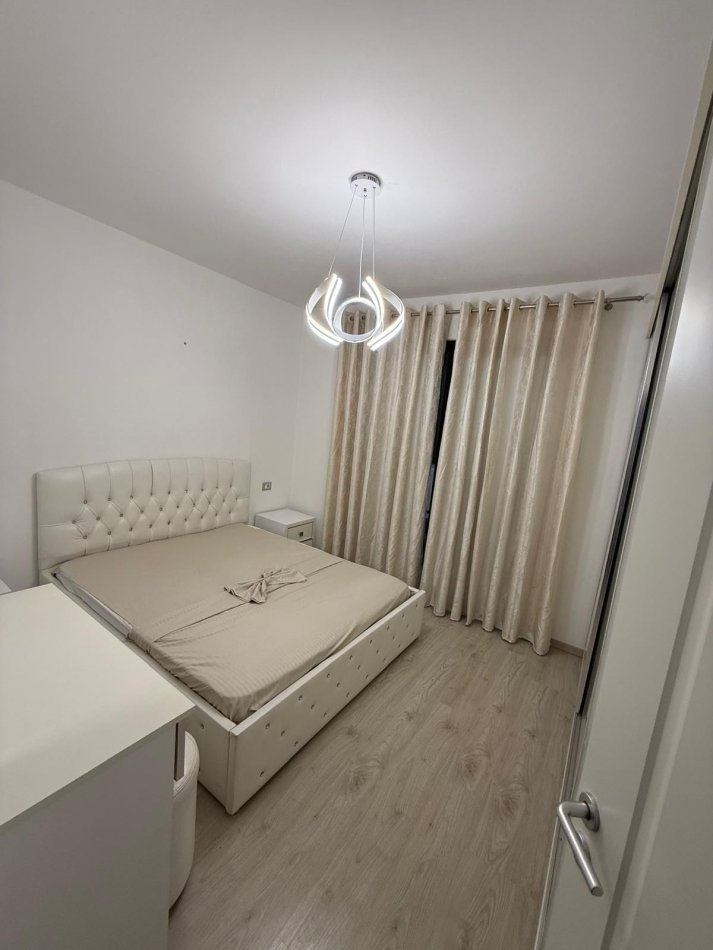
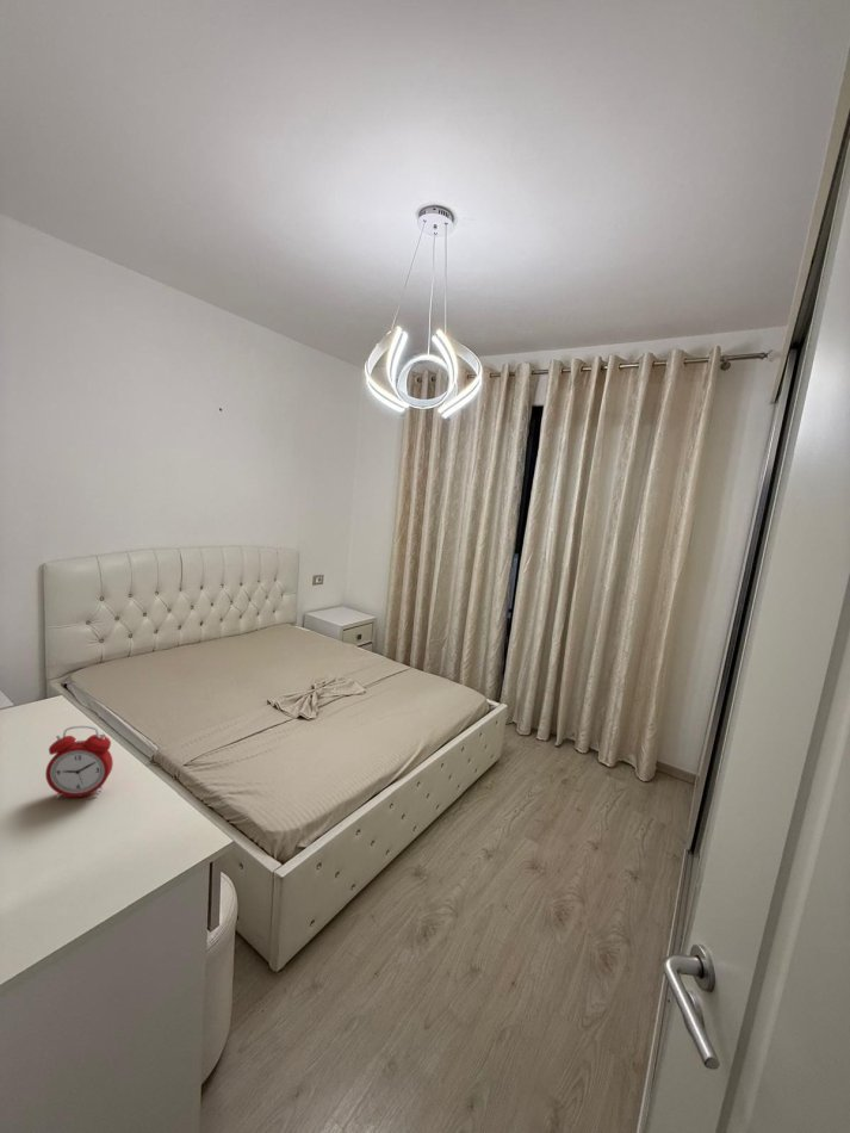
+ alarm clock [44,724,114,799]
